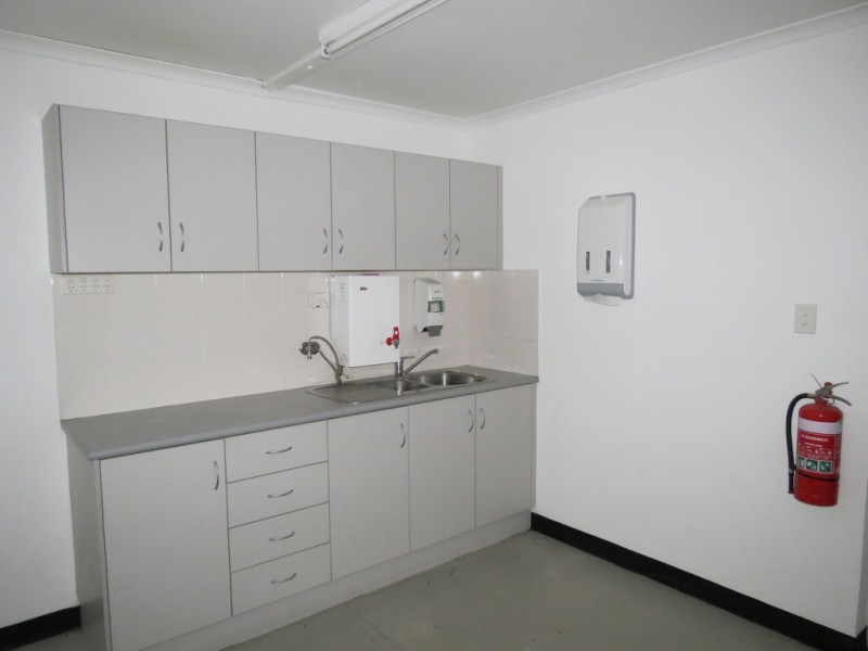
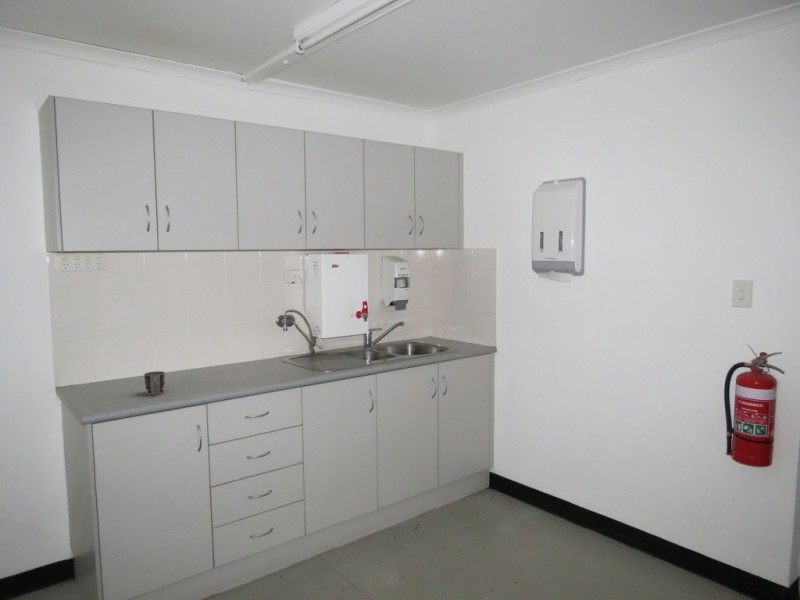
+ mug [143,370,166,396]
